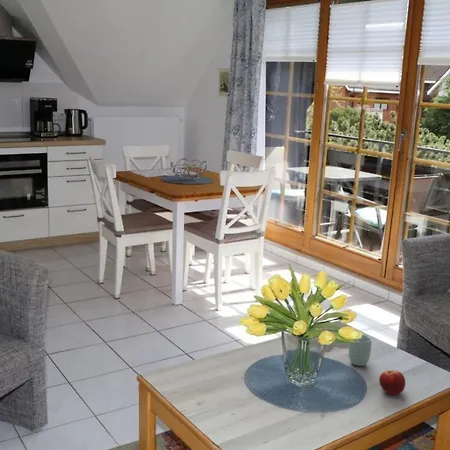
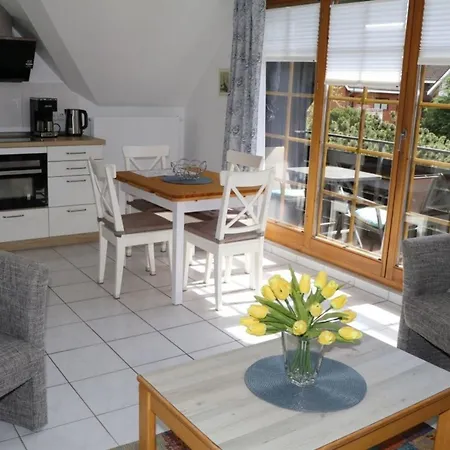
- fruit [378,369,406,396]
- cup [348,334,373,367]
